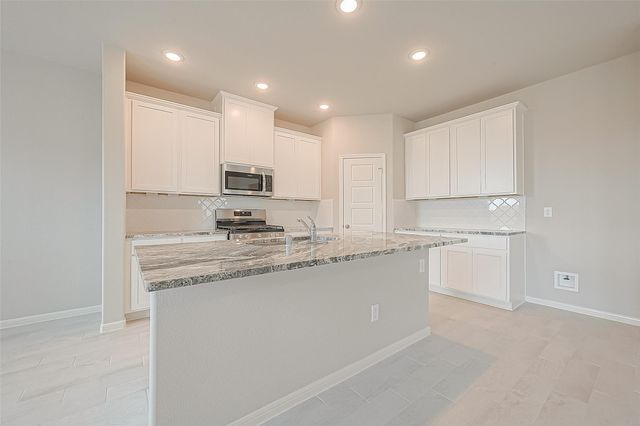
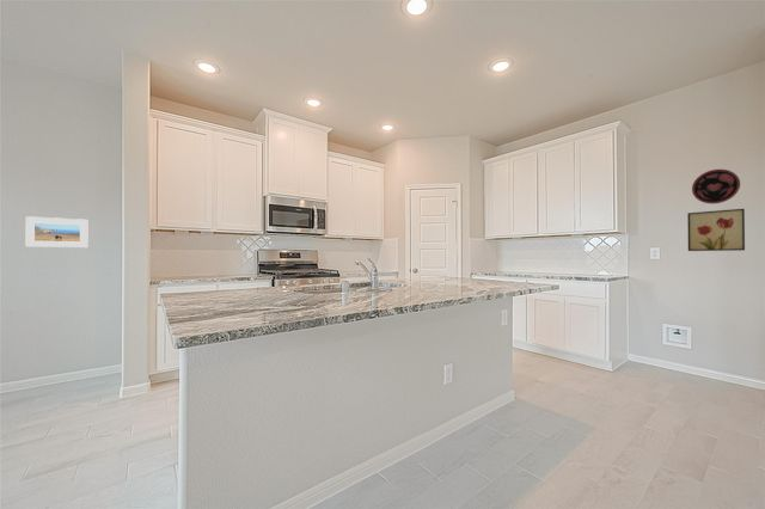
+ plate [691,168,741,204]
+ wall art [686,208,746,252]
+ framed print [25,215,88,249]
